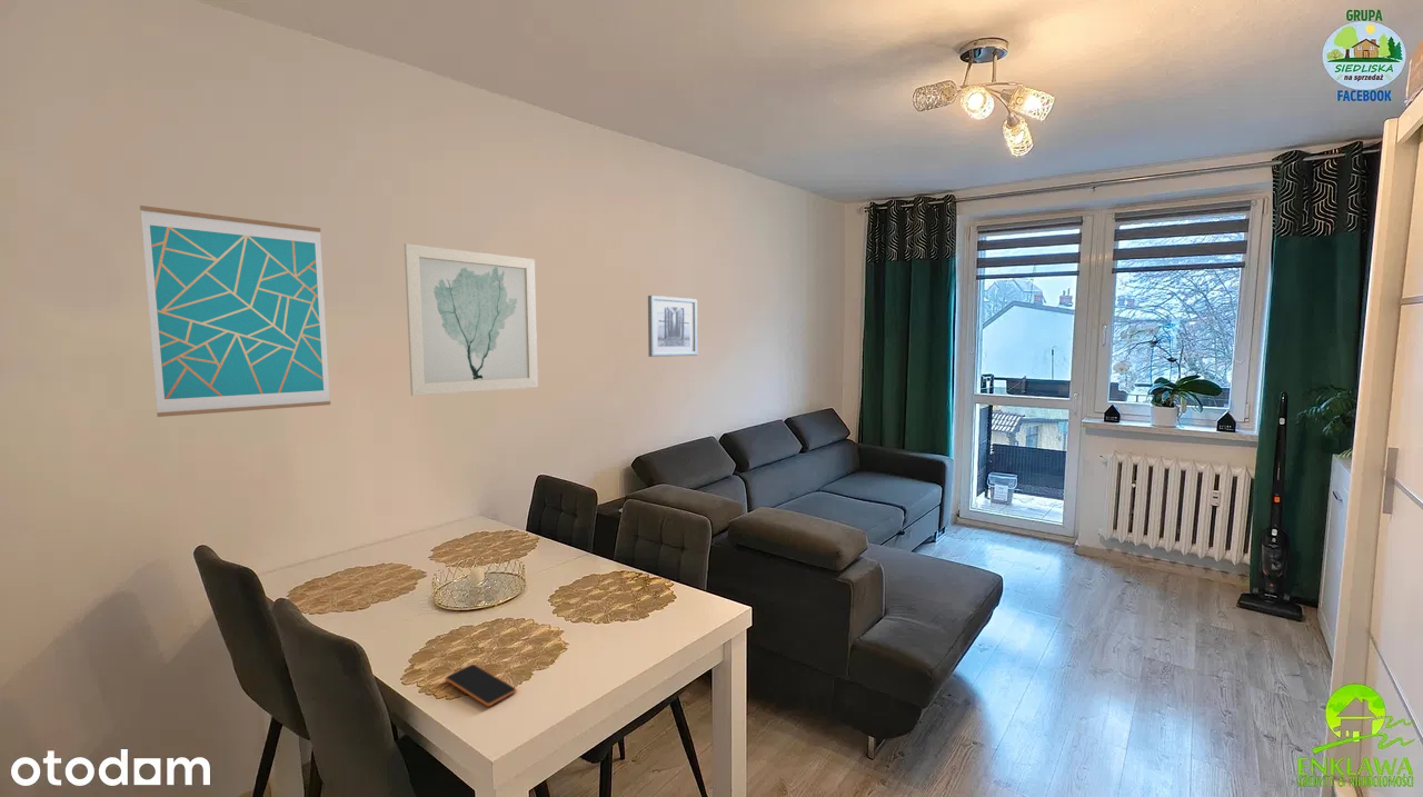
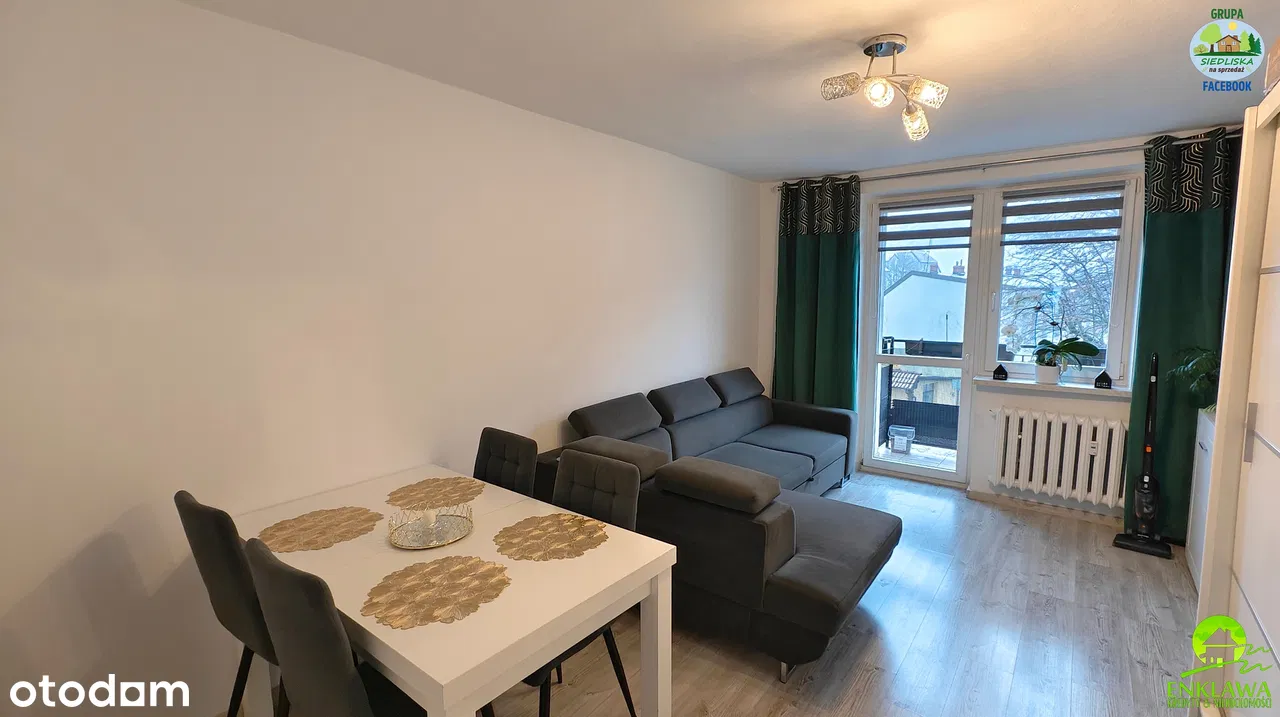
- wall art [647,295,698,358]
- smartphone [444,664,518,708]
- wall art [404,242,539,397]
- wall art [139,205,331,418]
